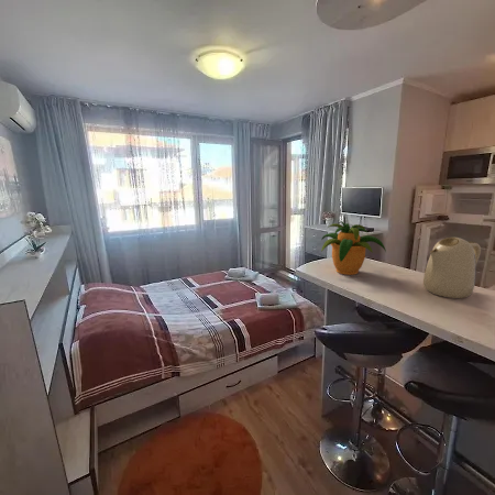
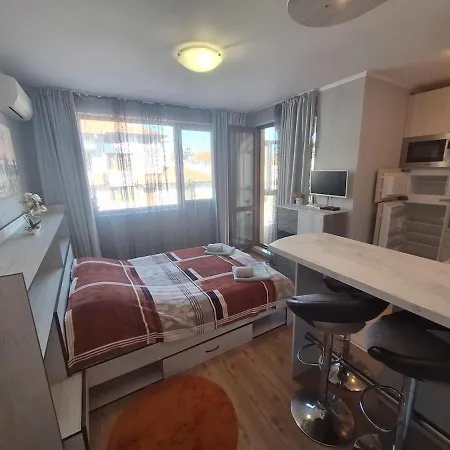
- kettle [422,237,482,299]
- potted plant [320,220,387,276]
